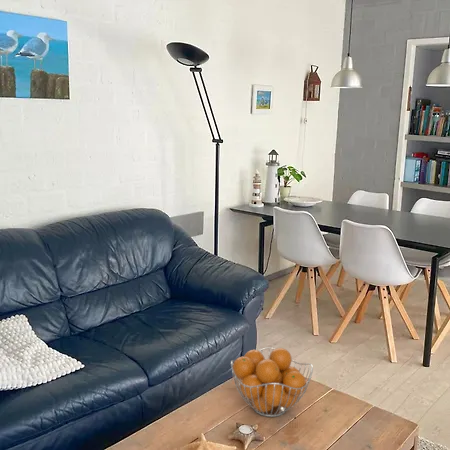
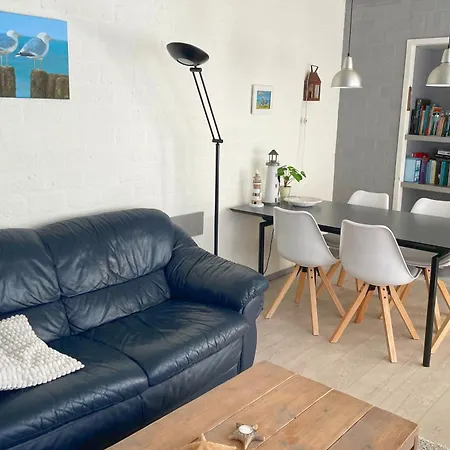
- fruit basket [230,346,314,418]
